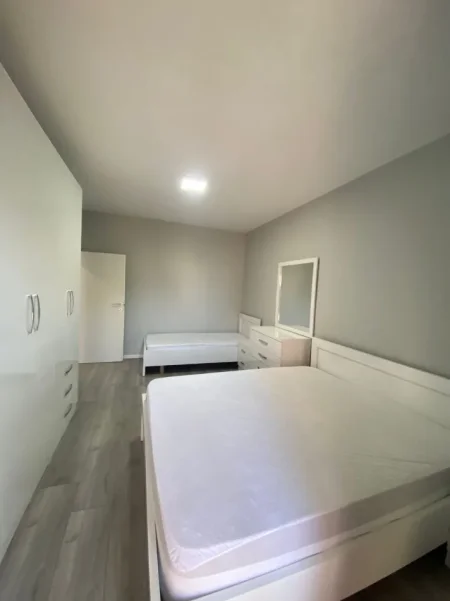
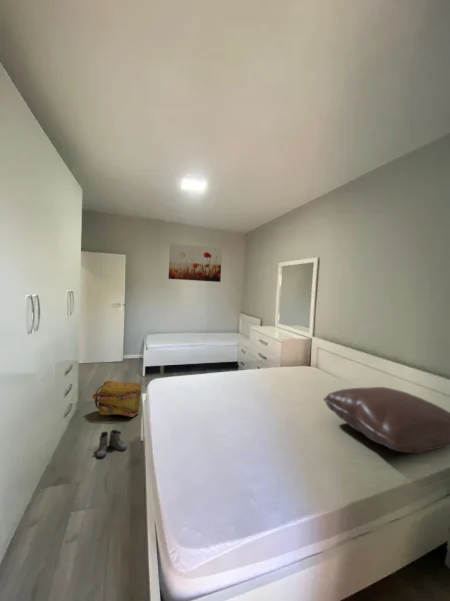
+ pillow [323,386,450,454]
+ wall art [167,242,223,283]
+ boots [92,429,128,459]
+ backpack [92,380,142,418]
